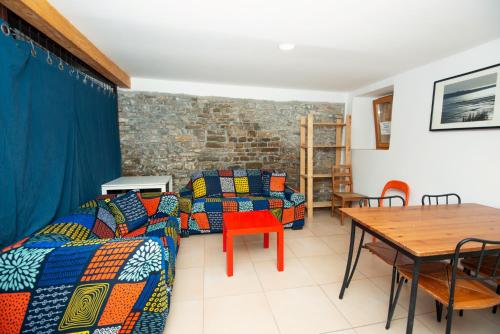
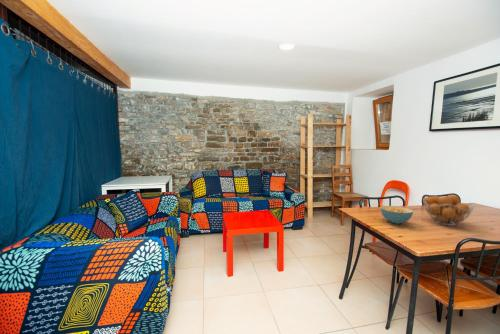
+ fruit basket [422,194,476,227]
+ cereal bowl [380,205,414,225]
